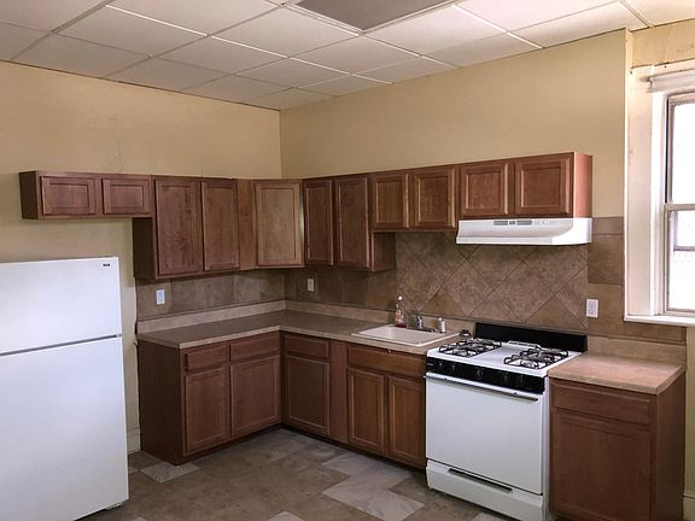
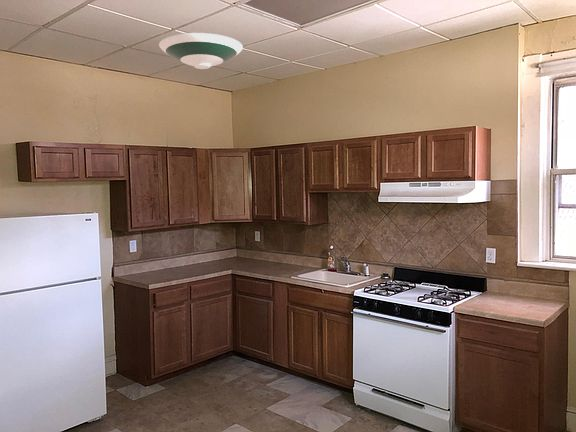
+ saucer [158,32,244,70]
